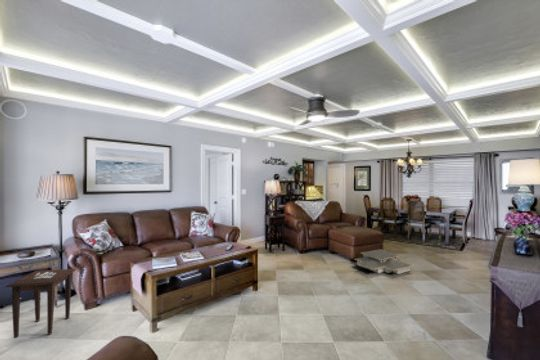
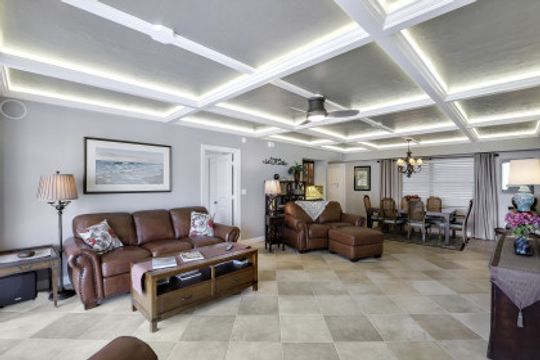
- architectural model [354,248,414,275]
- side table [4,268,77,339]
